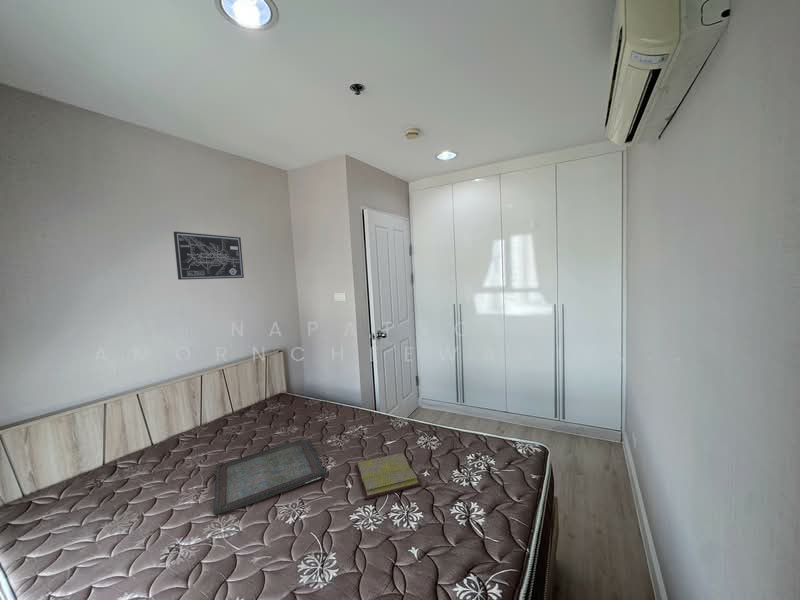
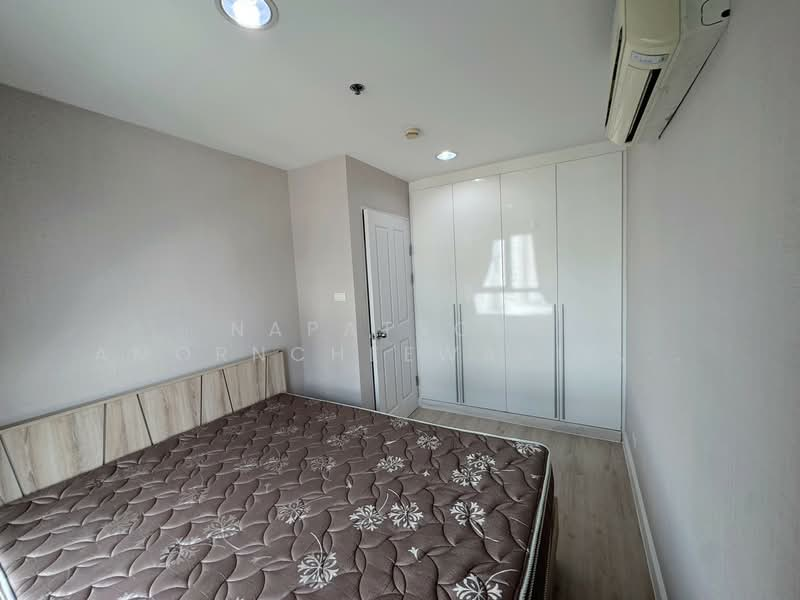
- wall art [173,231,245,281]
- diary [354,452,423,500]
- serving tray [213,437,327,516]
